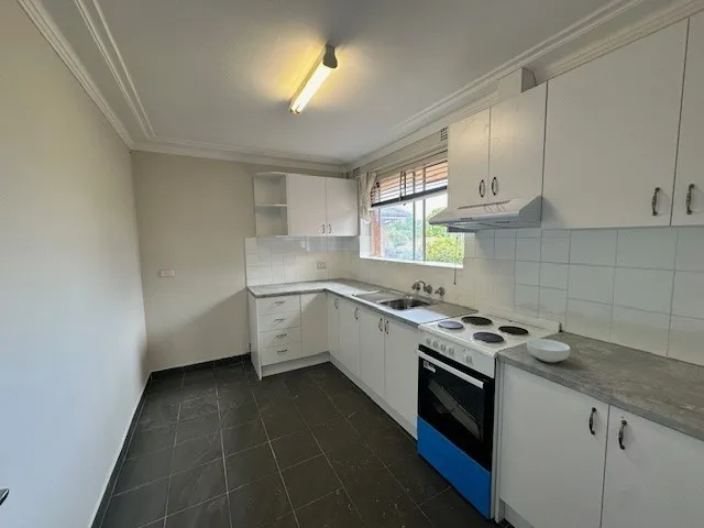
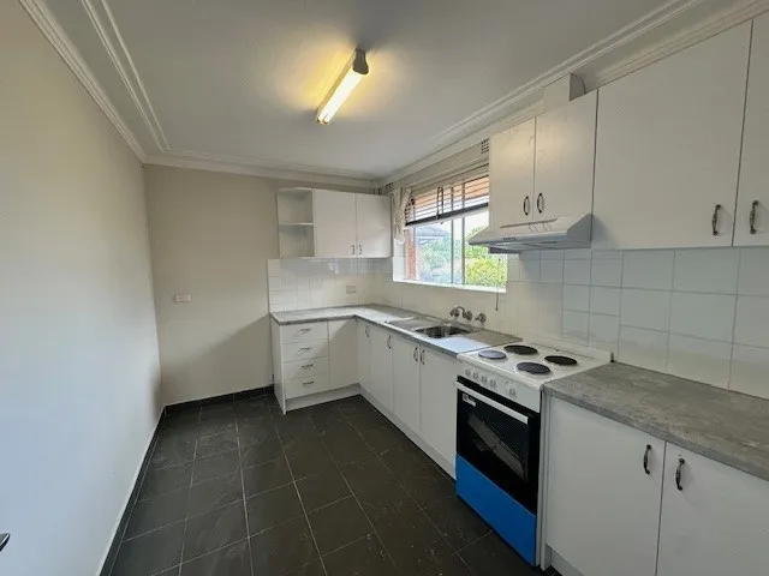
- cereal bowl [526,338,571,363]
